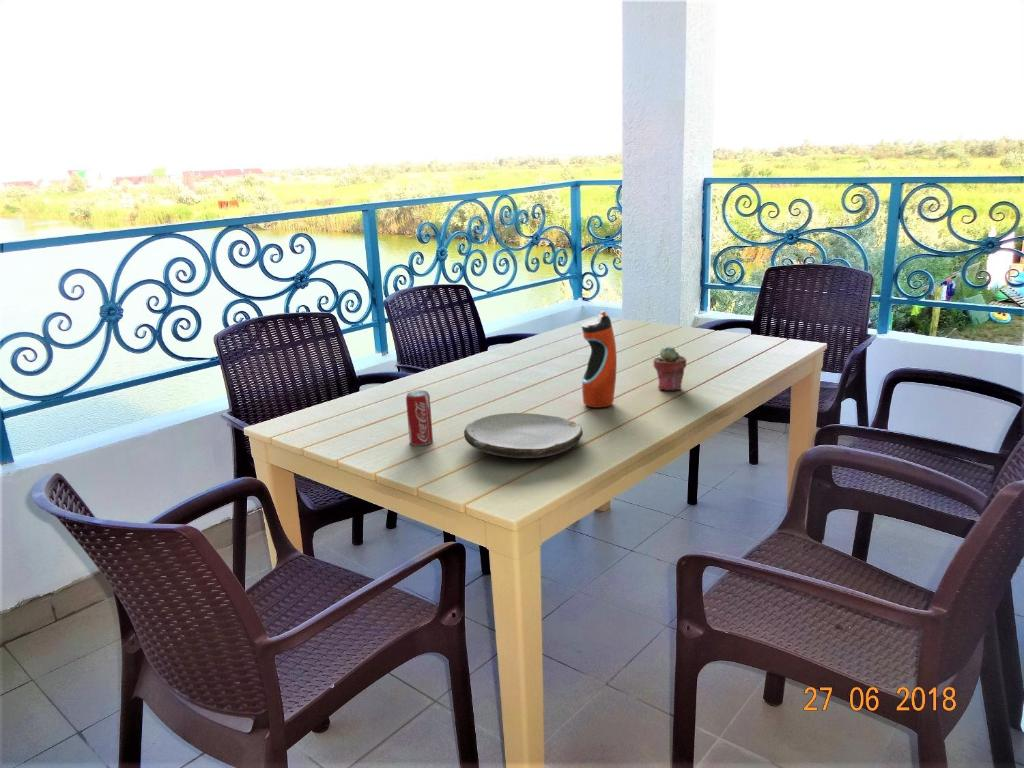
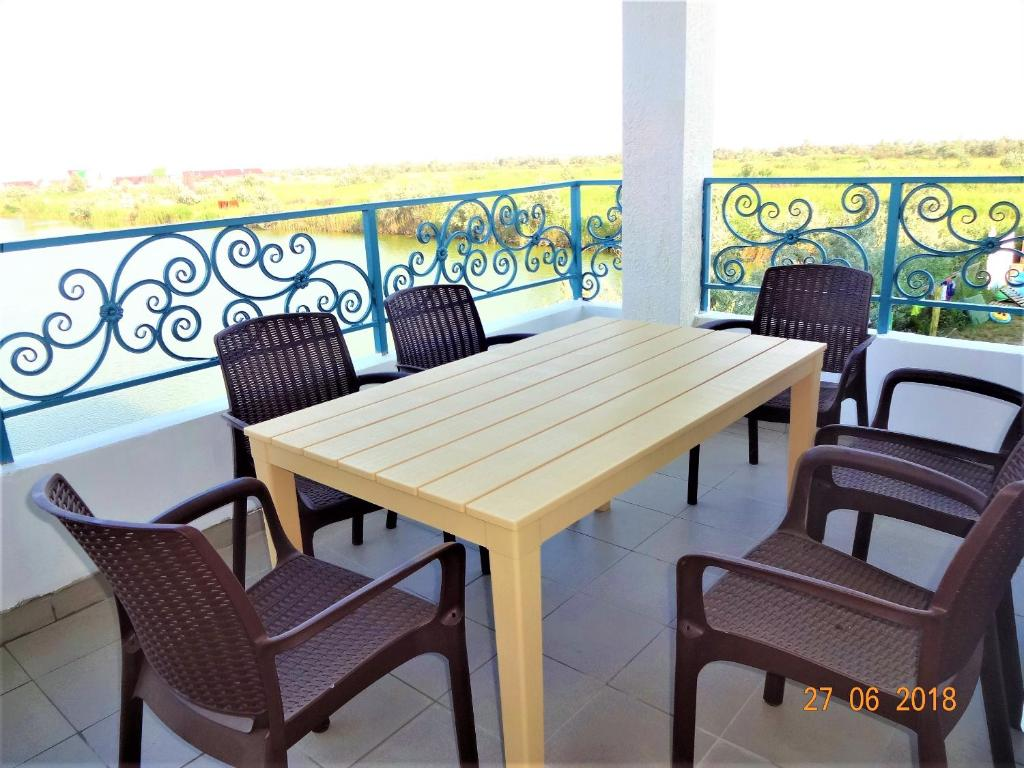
- plate [463,412,584,459]
- beverage can [405,389,434,446]
- potted succulent [652,346,687,392]
- water bottle [581,310,618,409]
